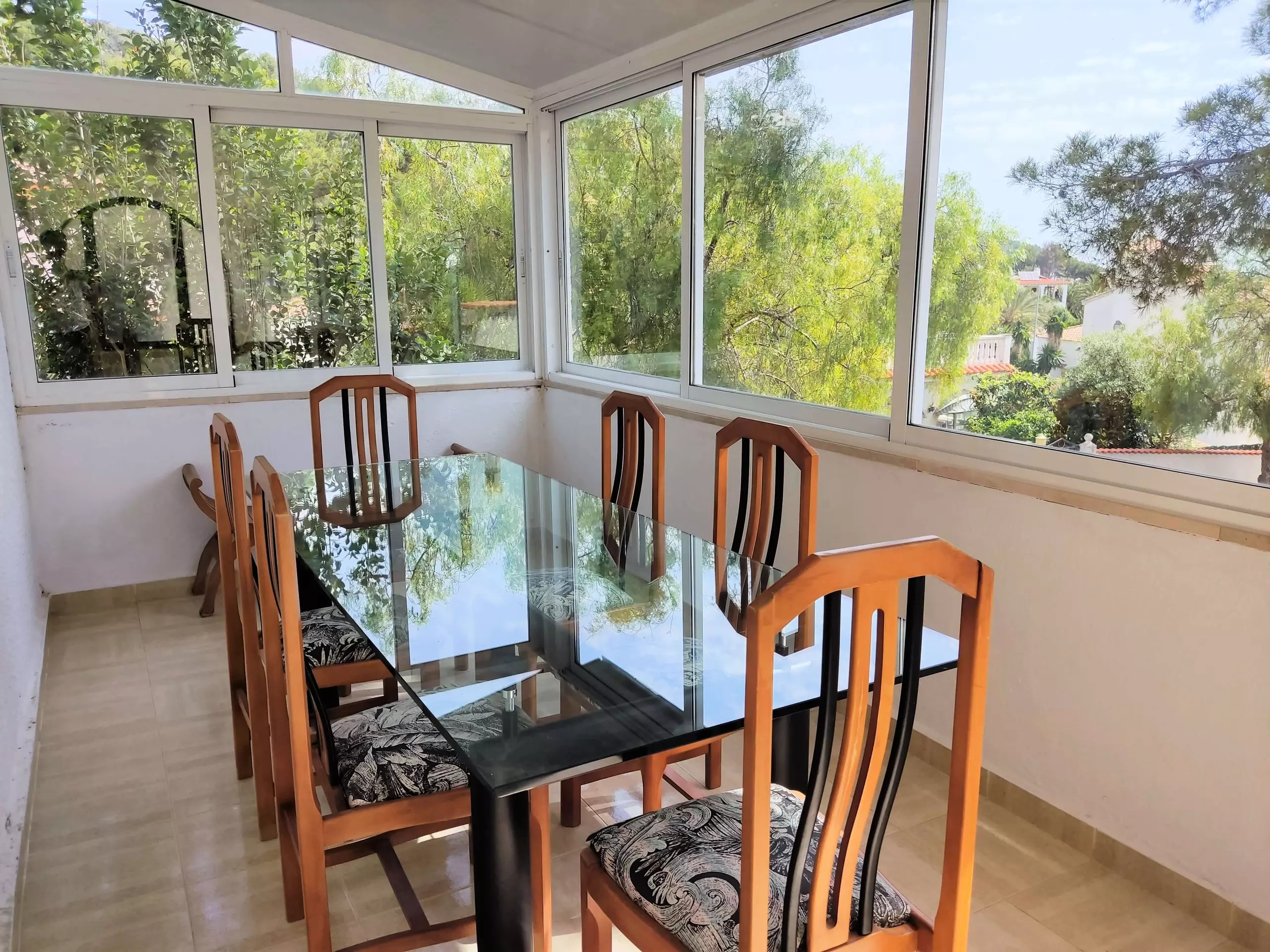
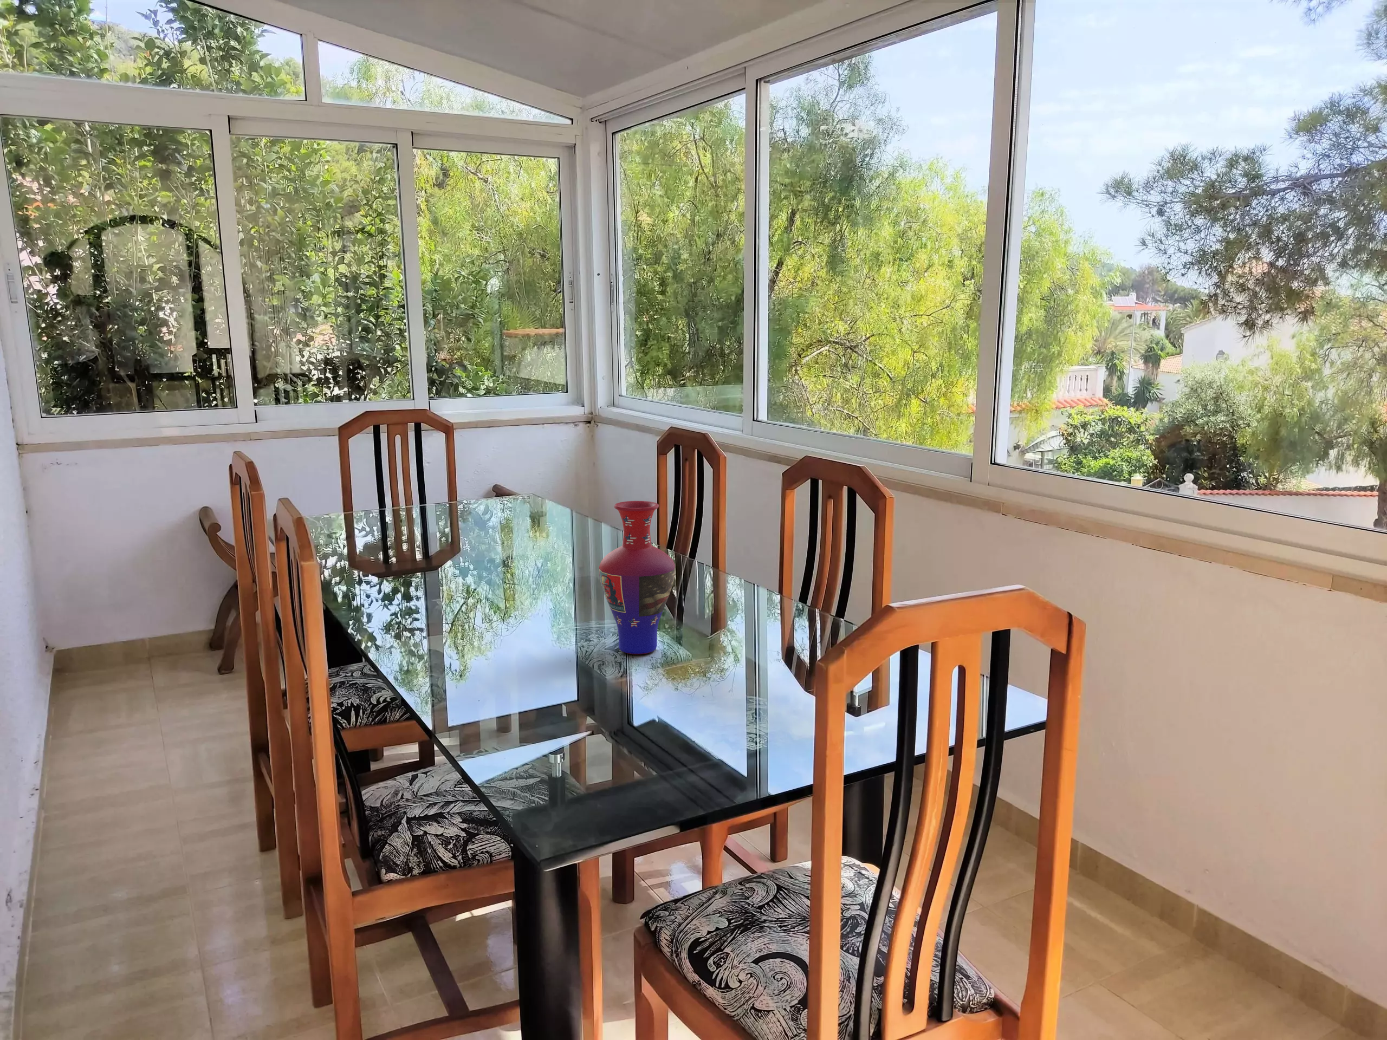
+ vase [598,500,676,655]
